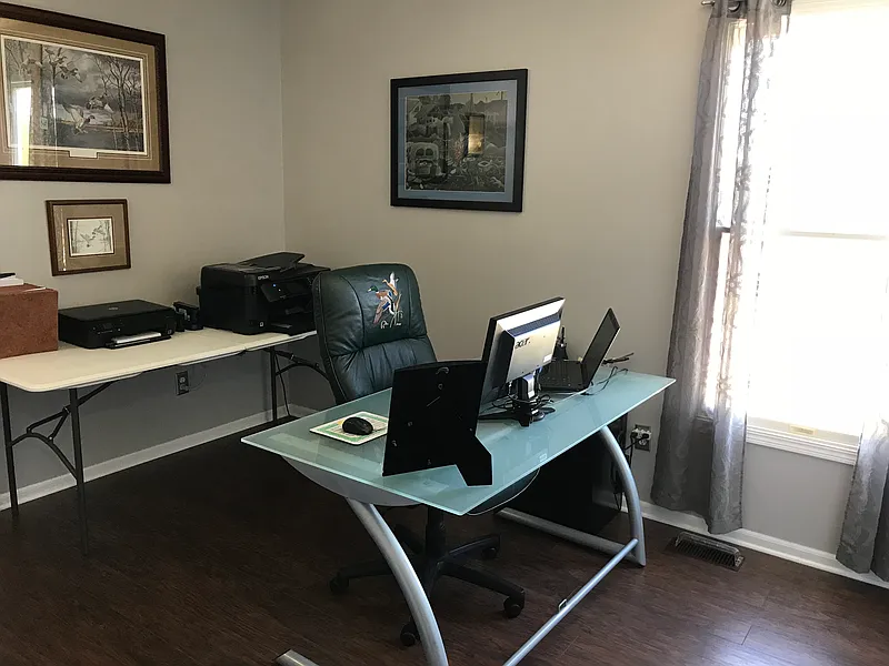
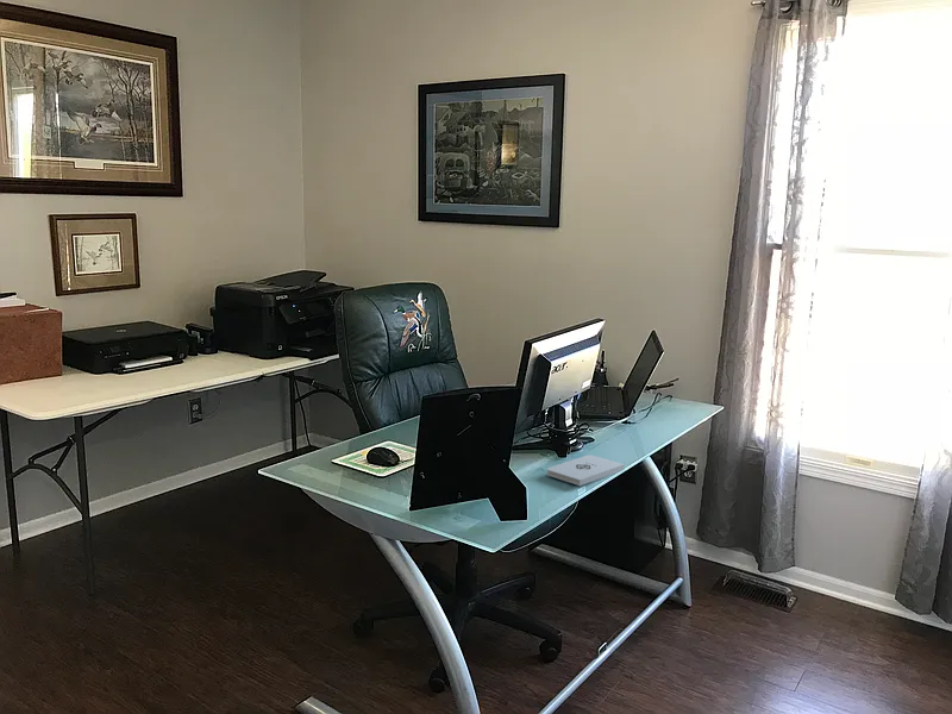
+ notepad [545,455,626,487]
